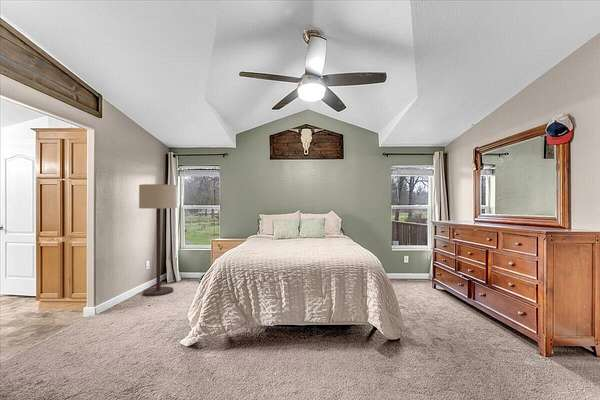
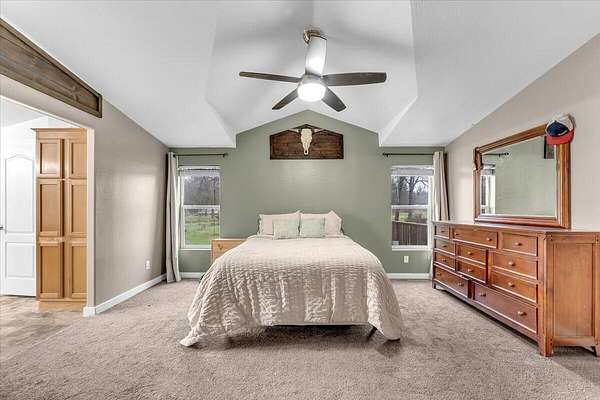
- floor lamp [138,183,178,297]
